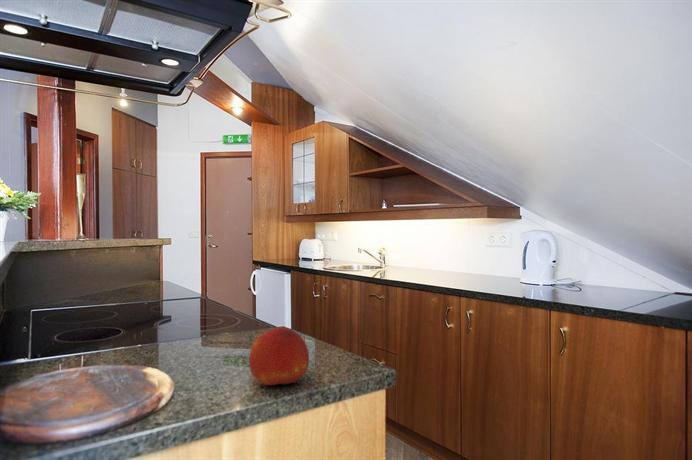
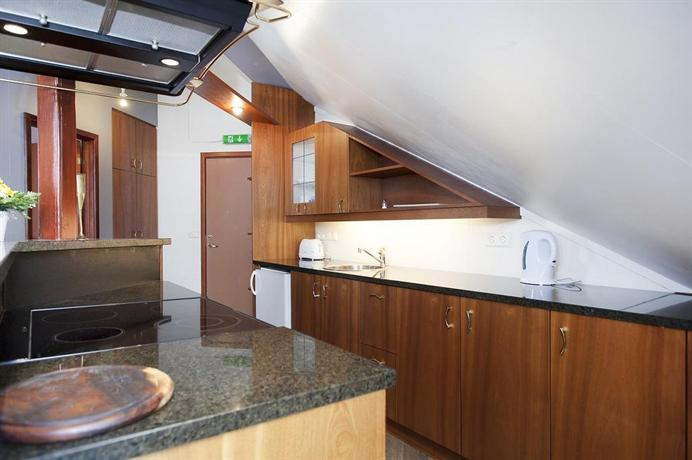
- fruit [248,326,310,387]
